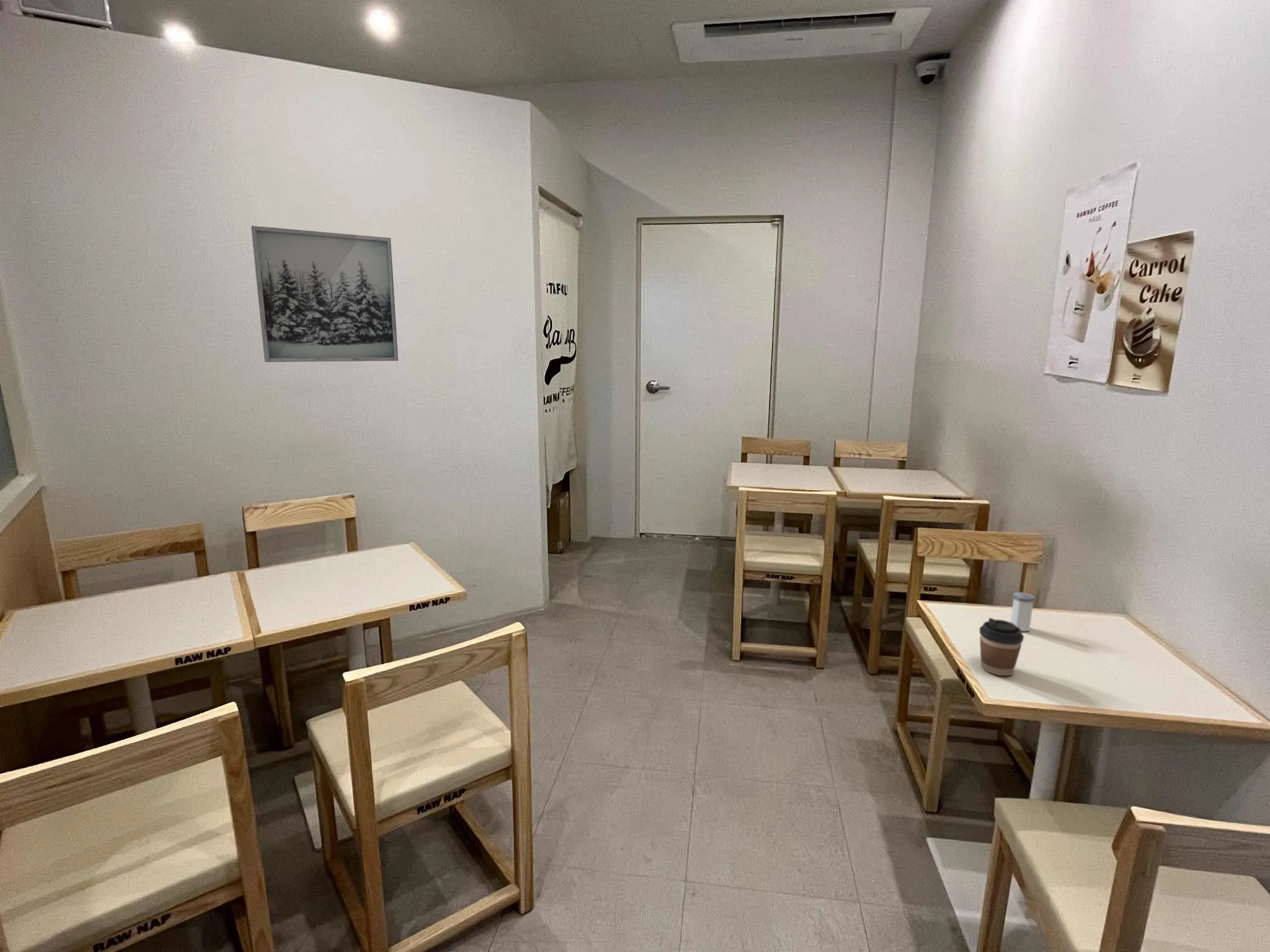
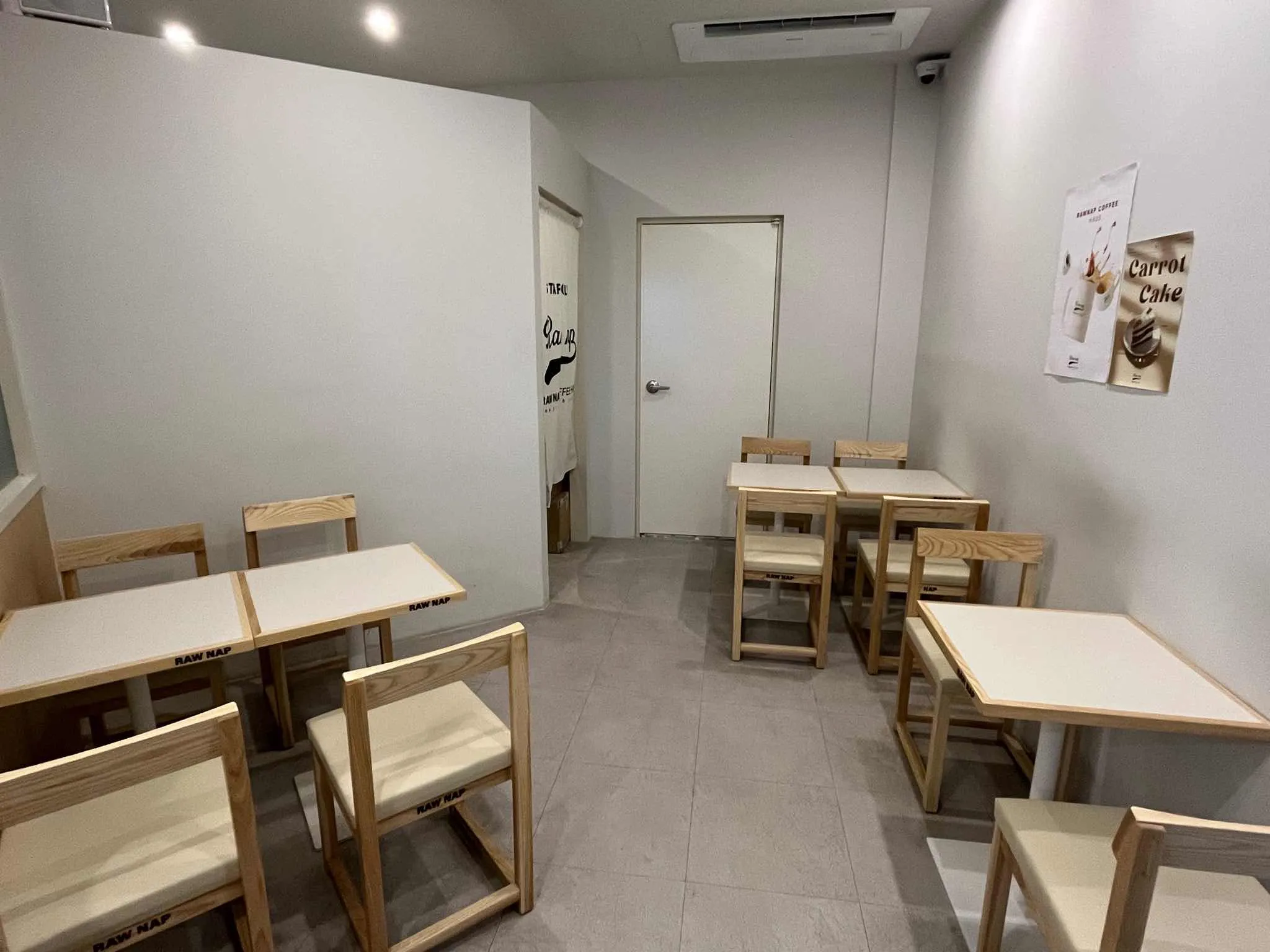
- salt shaker [1010,591,1036,632]
- wall art [251,225,399,363]
- coffee cup [979,617,1024,676]
